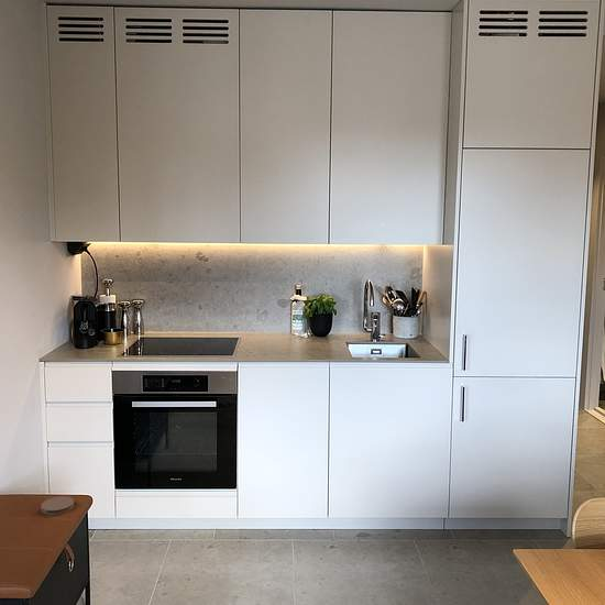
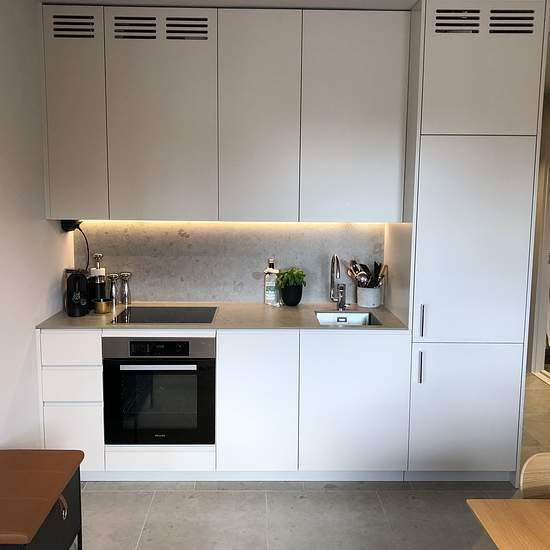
- coaster [40,495,75,516]
